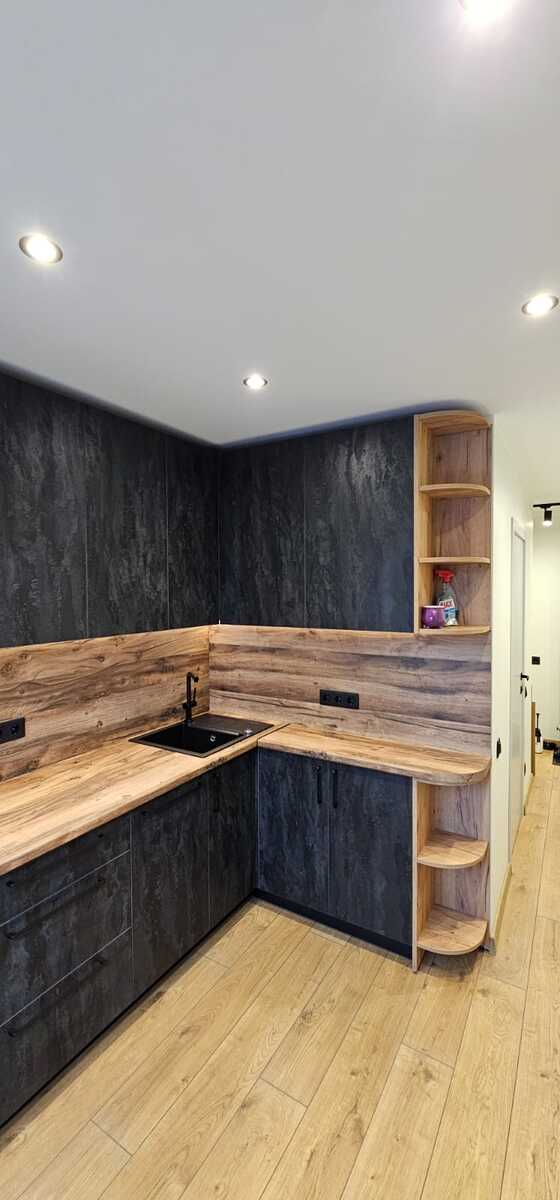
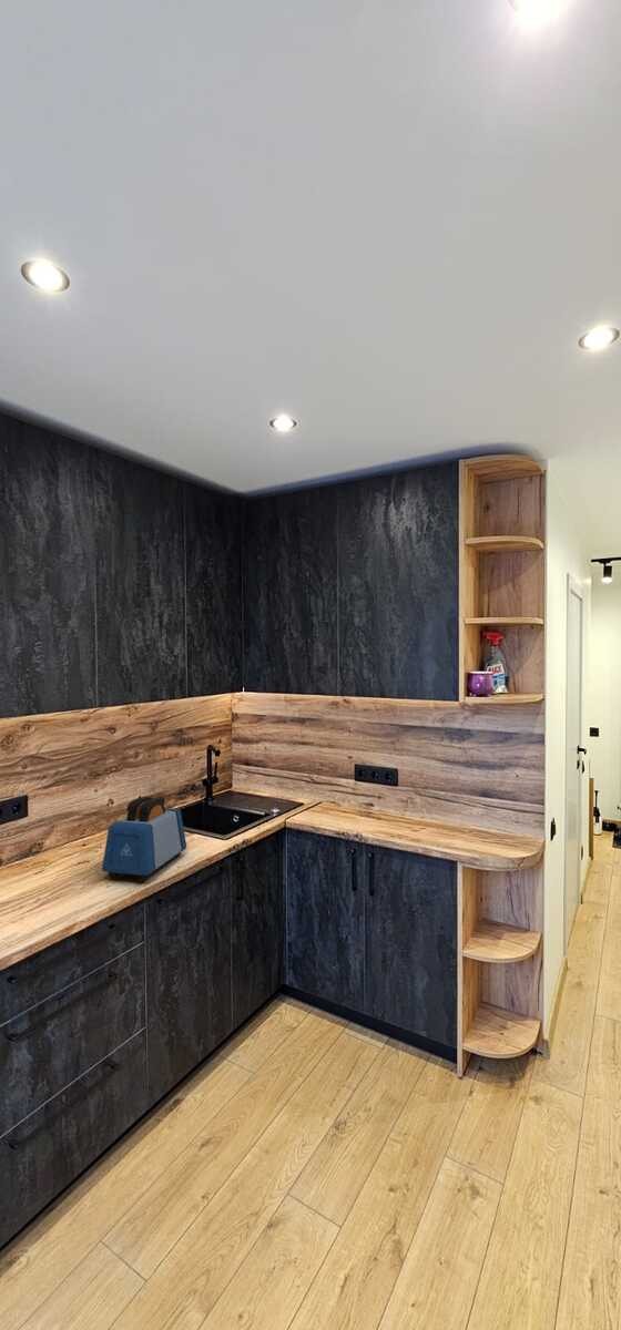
+ toaster [101,796,187,883]
